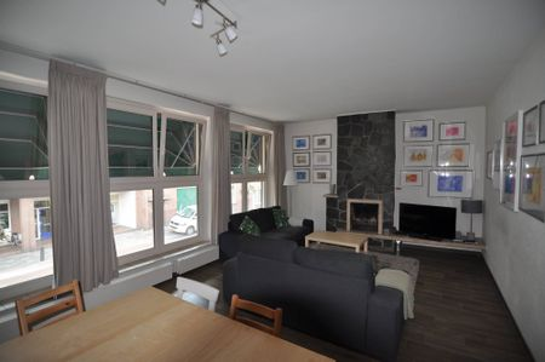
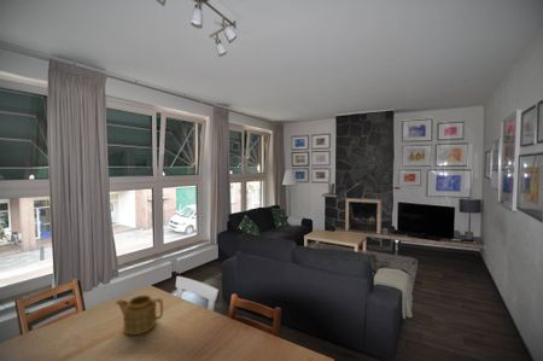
+ teapot [115,295,164,336]
